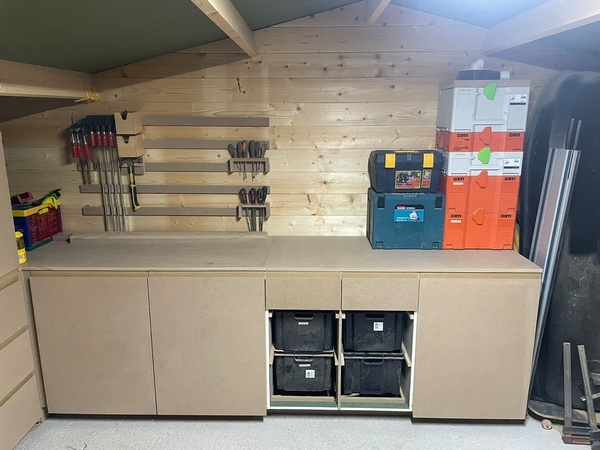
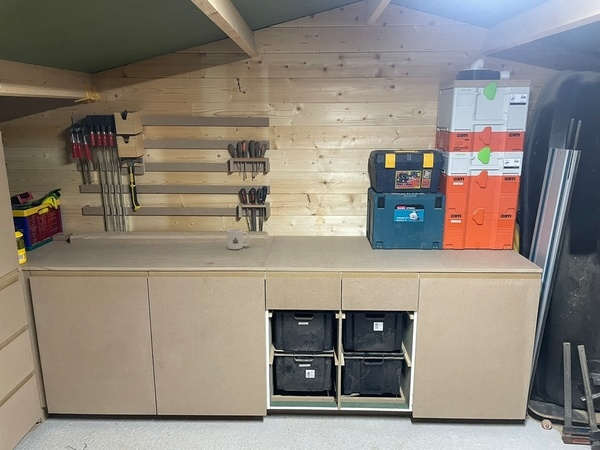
+ mug [226,228,250,250]
